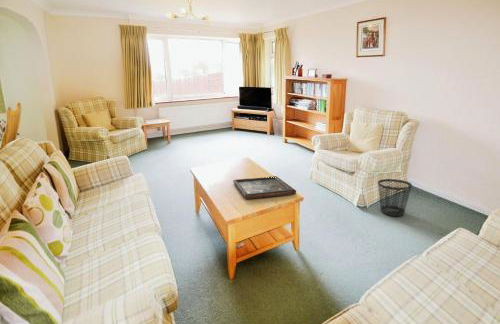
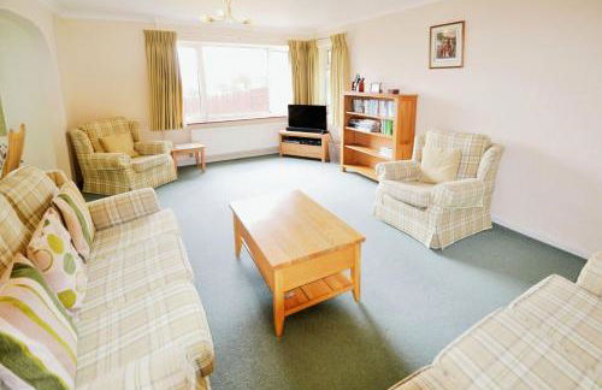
- decorative tray [232,175,297,200]
- wastebasket [377,178,413,217]
